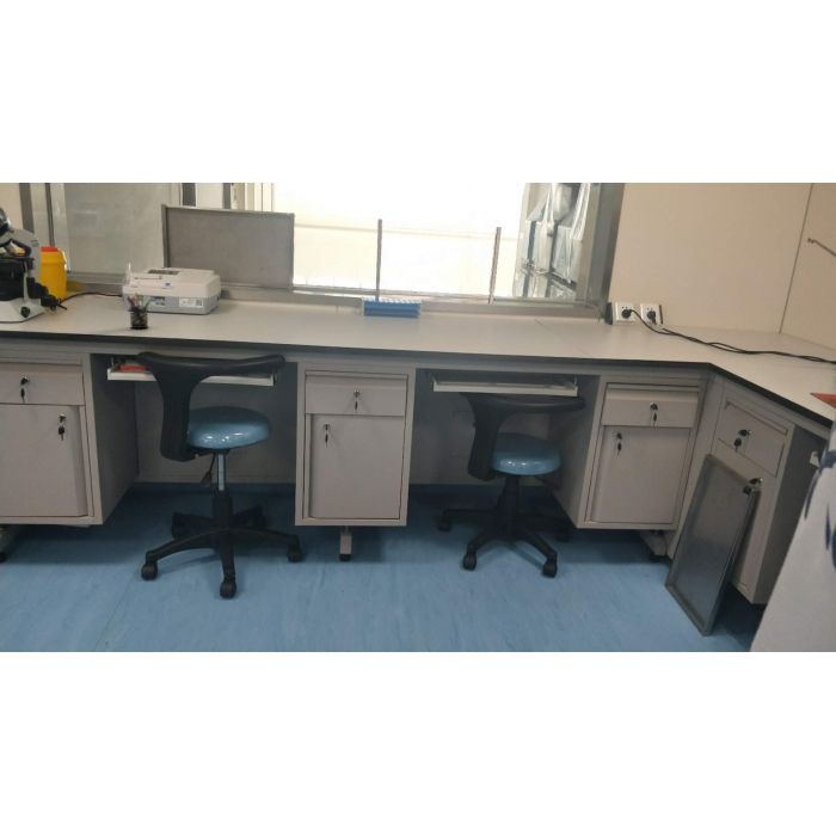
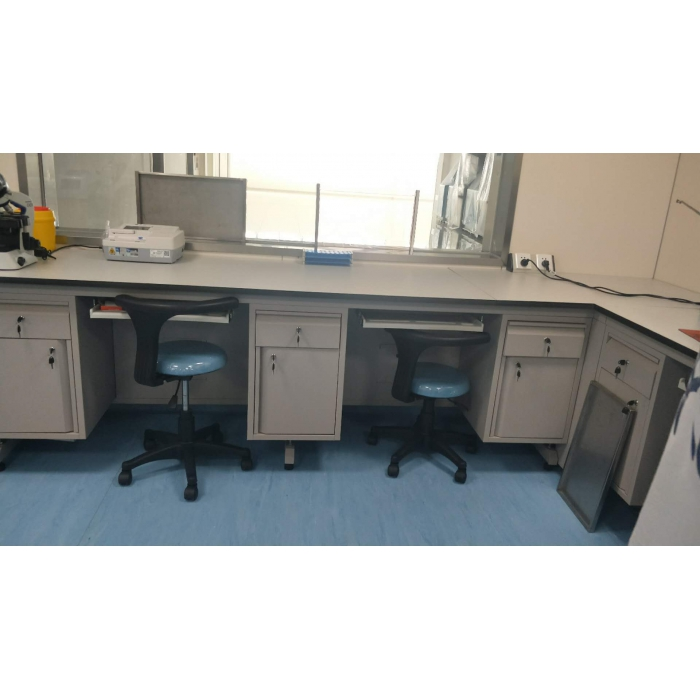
- pen holder [125,293,153,330]
